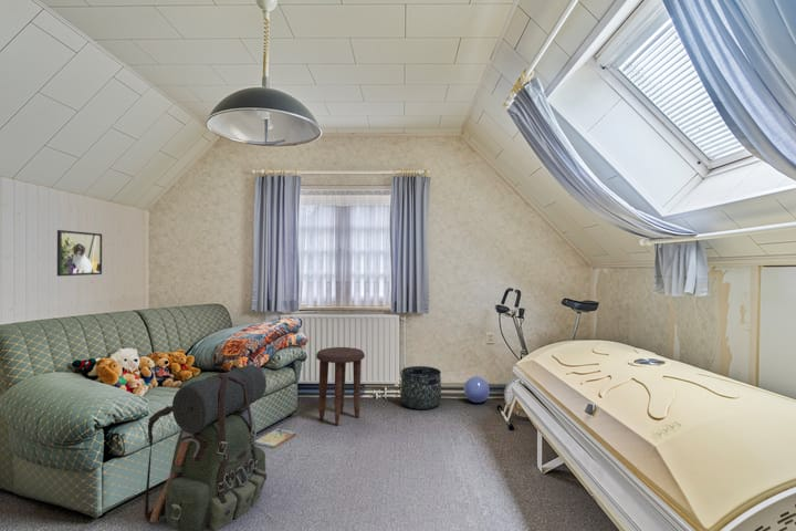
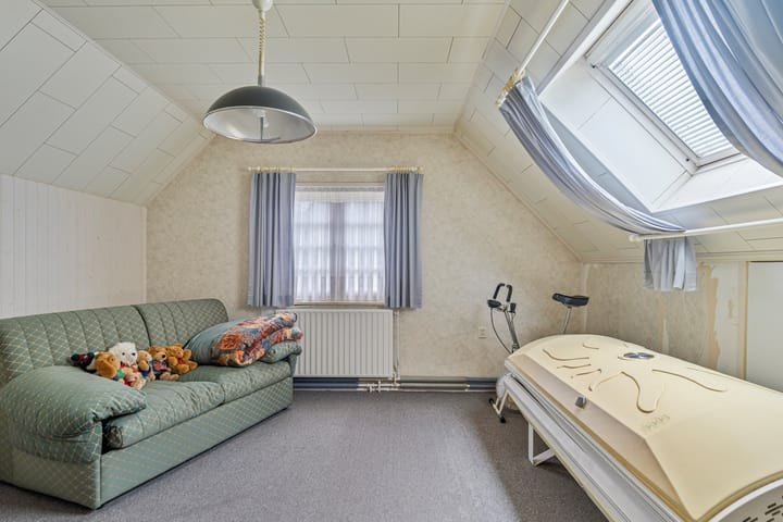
- book [254,428,297,449]
- side table [315,346,366,427]
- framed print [56,229,103,278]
- backpack [144,364,269,531]
- ball [463,375,491,404]
- basket [399,365,442,410]
